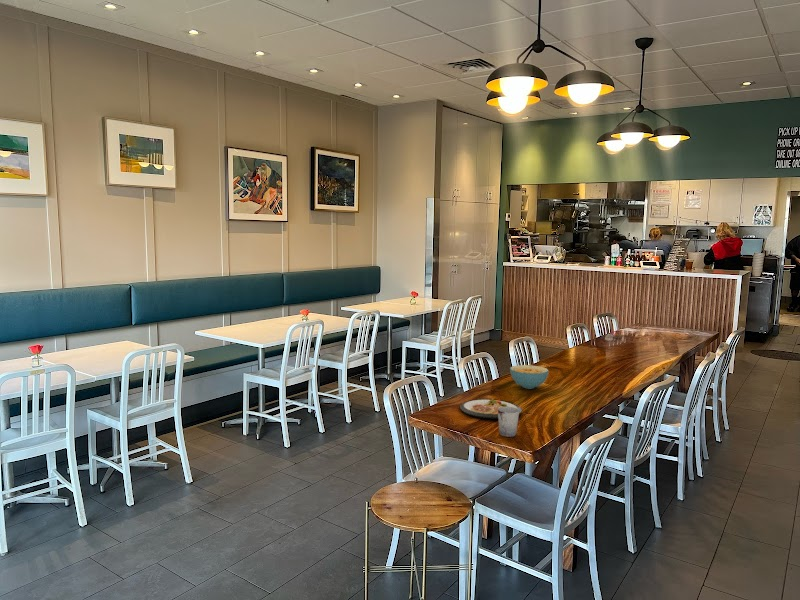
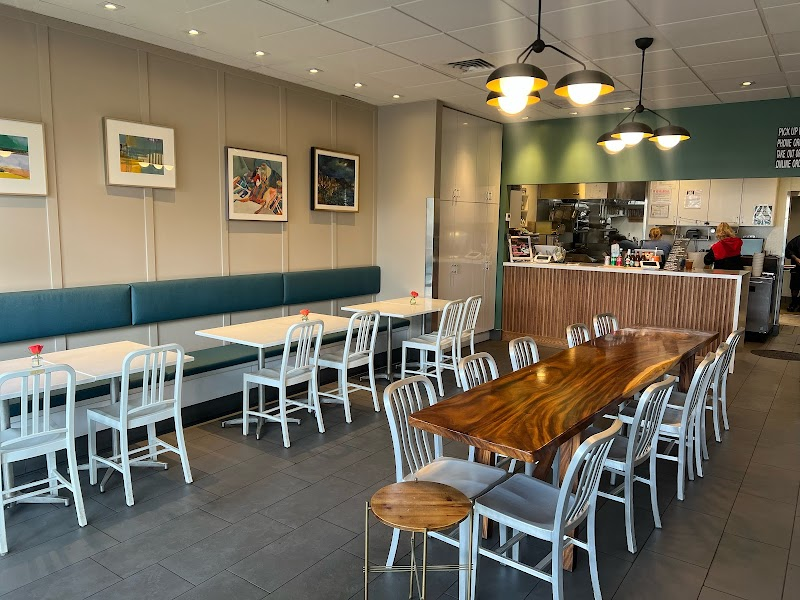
- dish [459,398,523,420]
- cup [497,407,520,438]
- cereal bowl [509,364,550,390]
